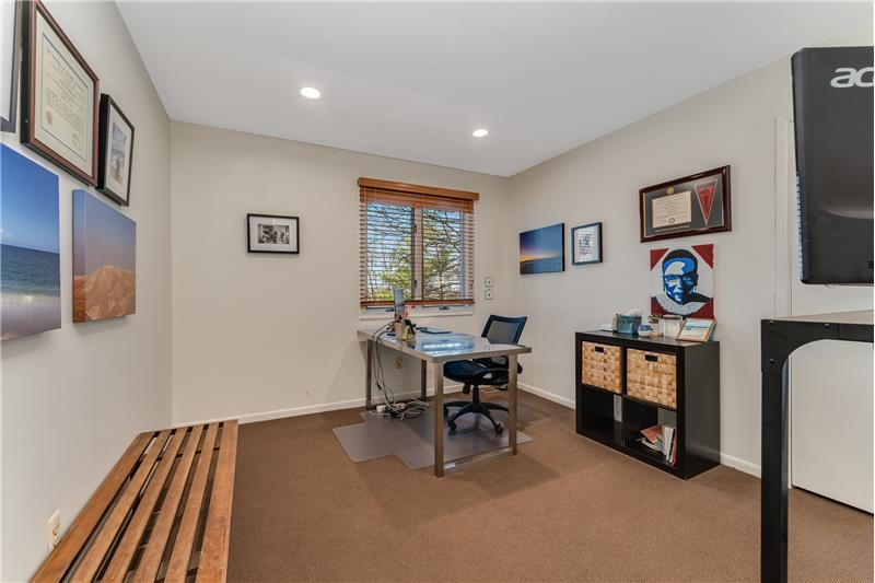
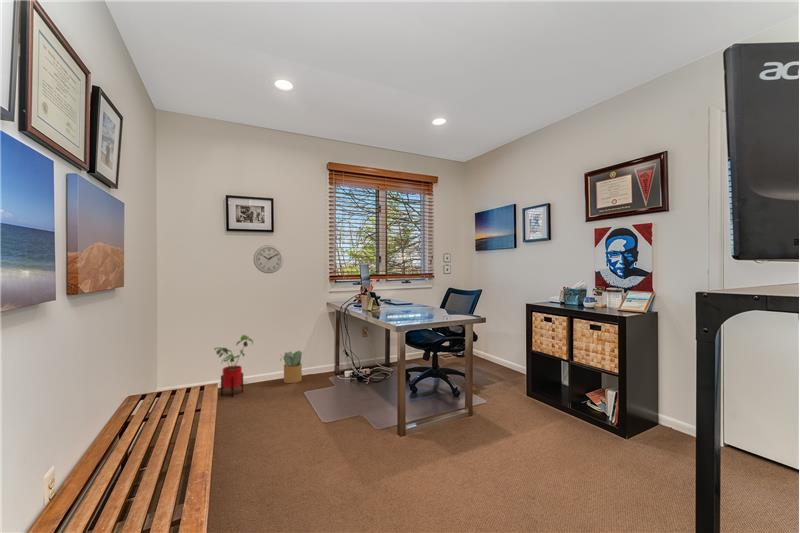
+ wall clock [253,244,285,274]
+ house plant [213,334,255,398]
+ potted plant [280,350,303,384]
